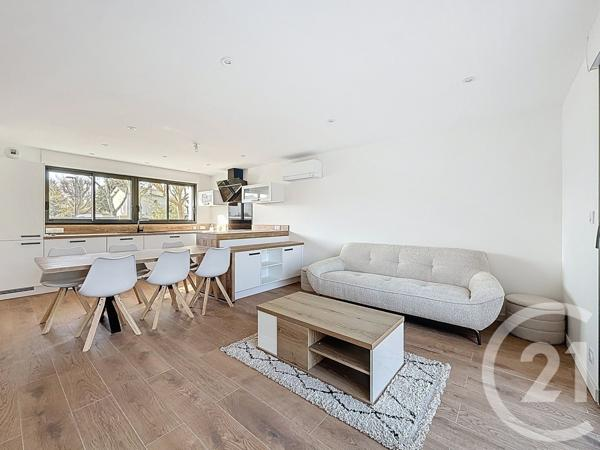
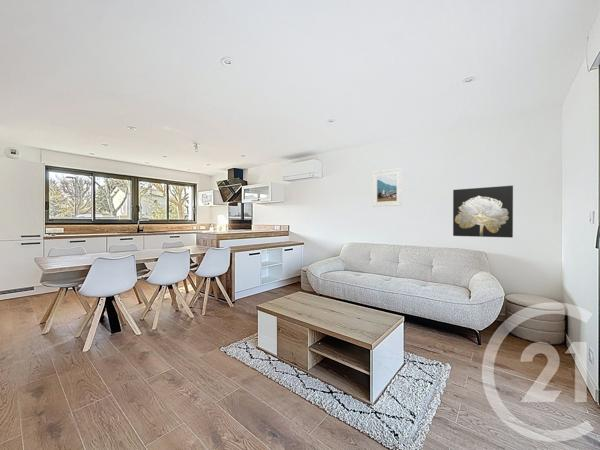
+ wall art [452,185,514,238]
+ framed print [372,167,403,208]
